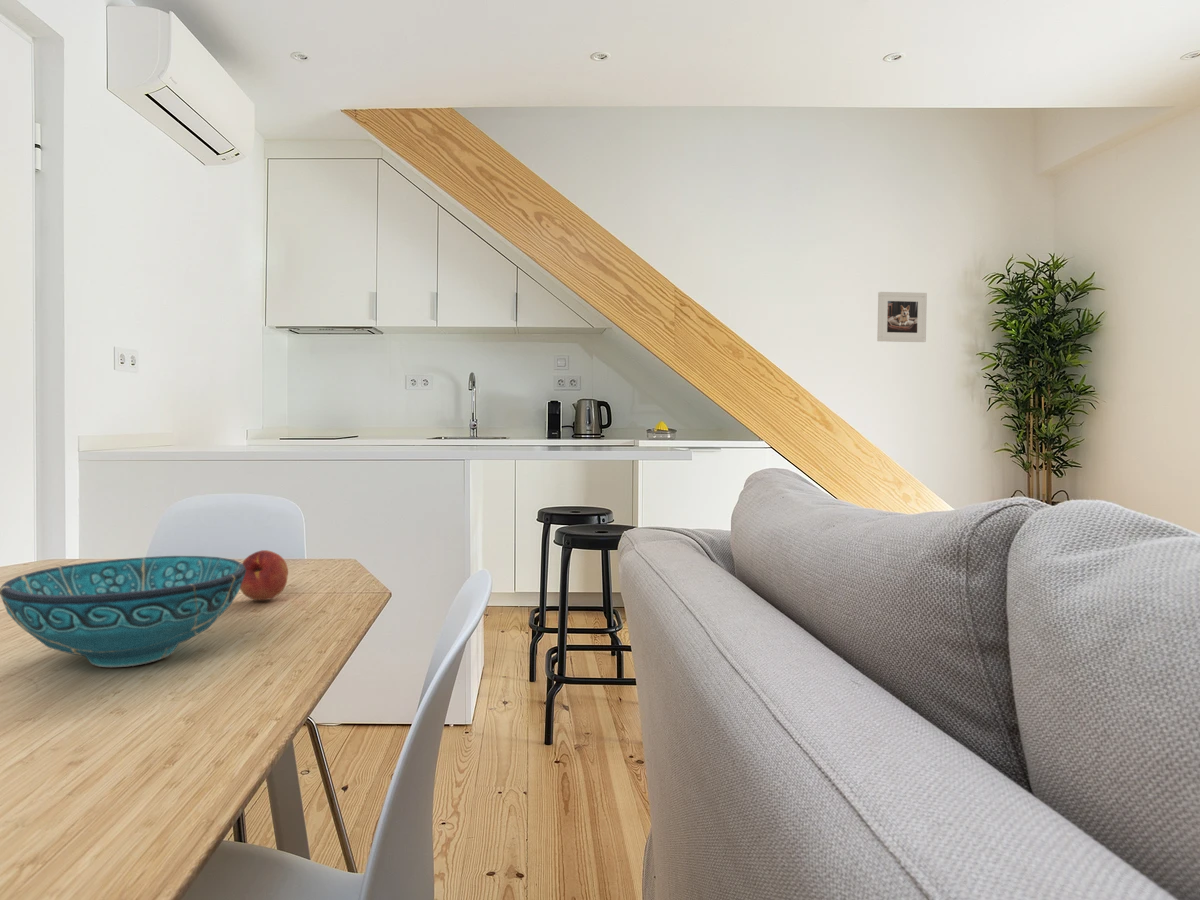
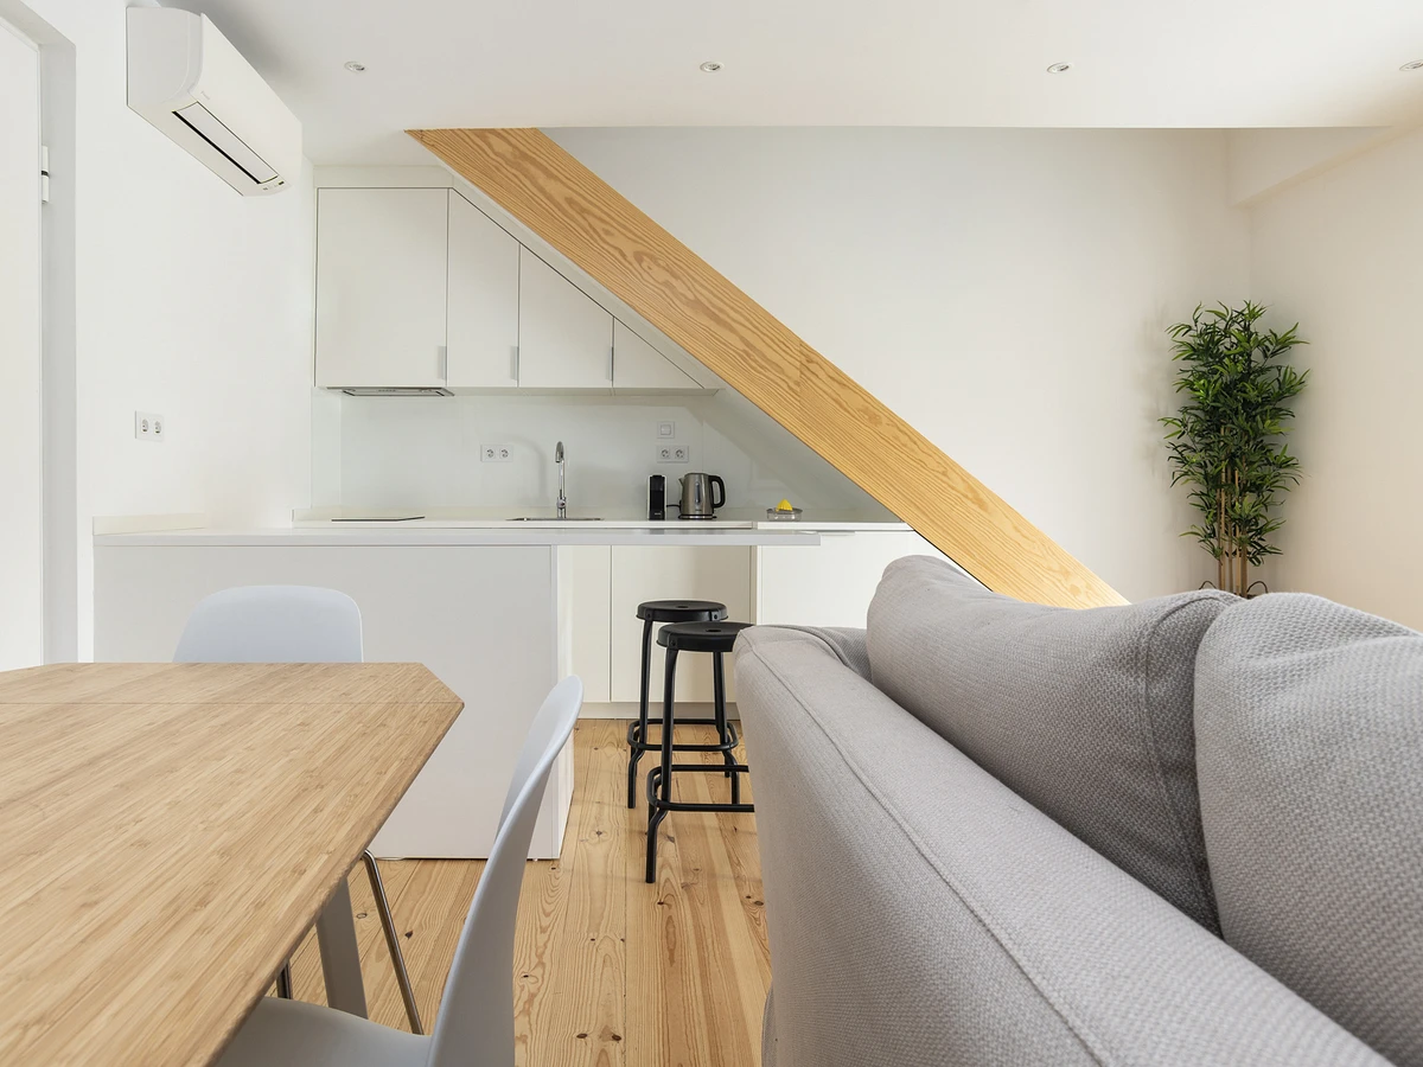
- bowl [0,555,246,668]
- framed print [876,291,928,343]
- fruit [239,549,289,601]
